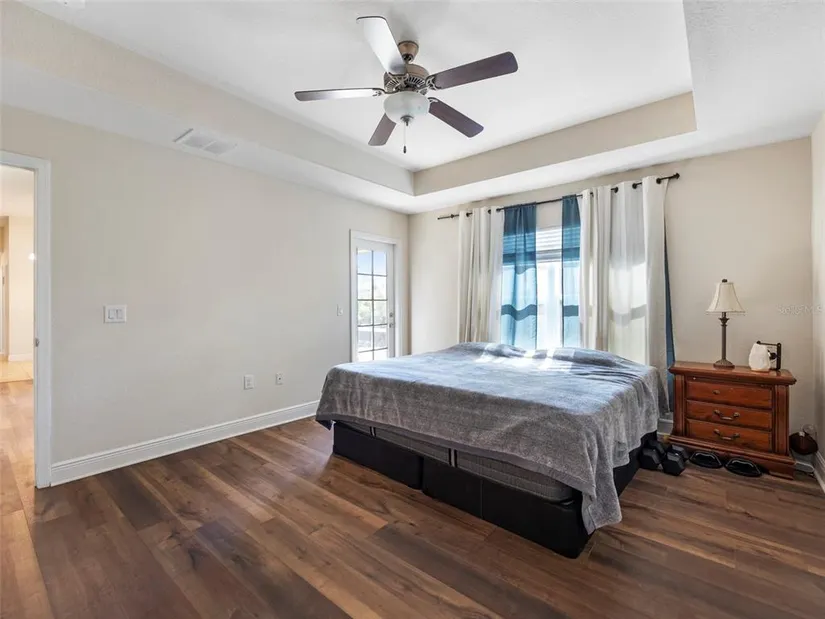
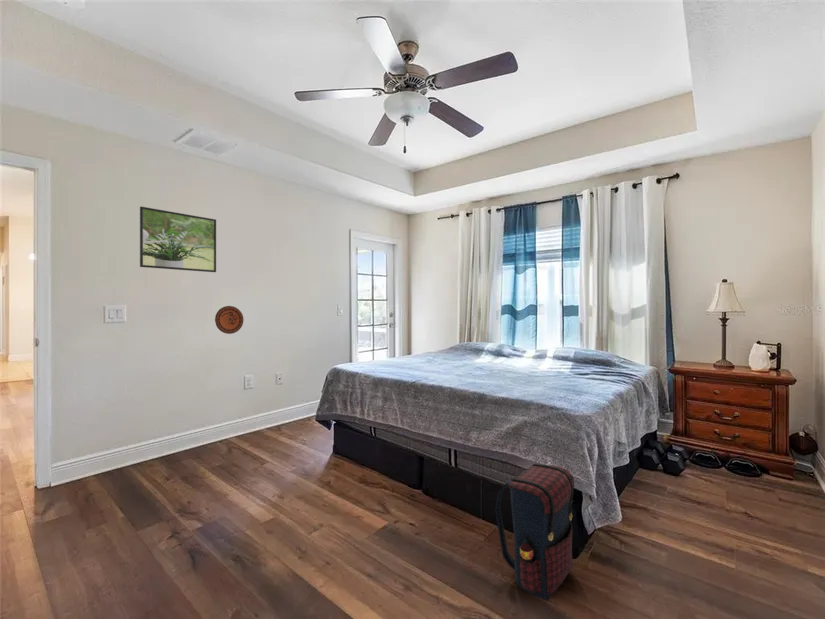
+ decorative plate [214,305,245,335]
+ satchel [494,463,575,602]
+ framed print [139,206,217,273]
